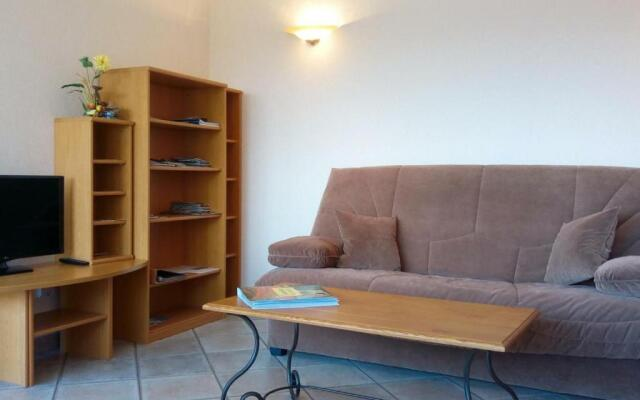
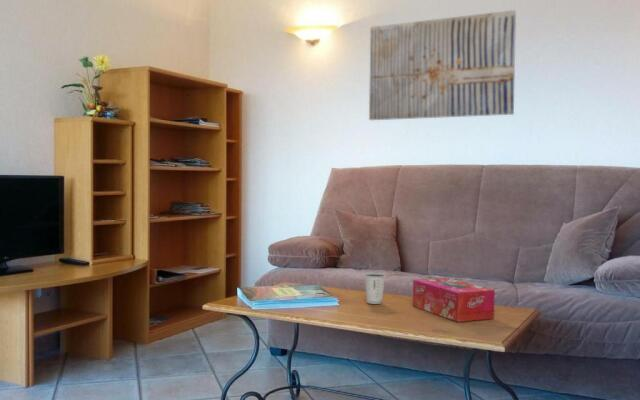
+ wall art [368,9,517,121]
+ tissue box [412,277,496,323]
+ dixie cup [363,272,387,305]
